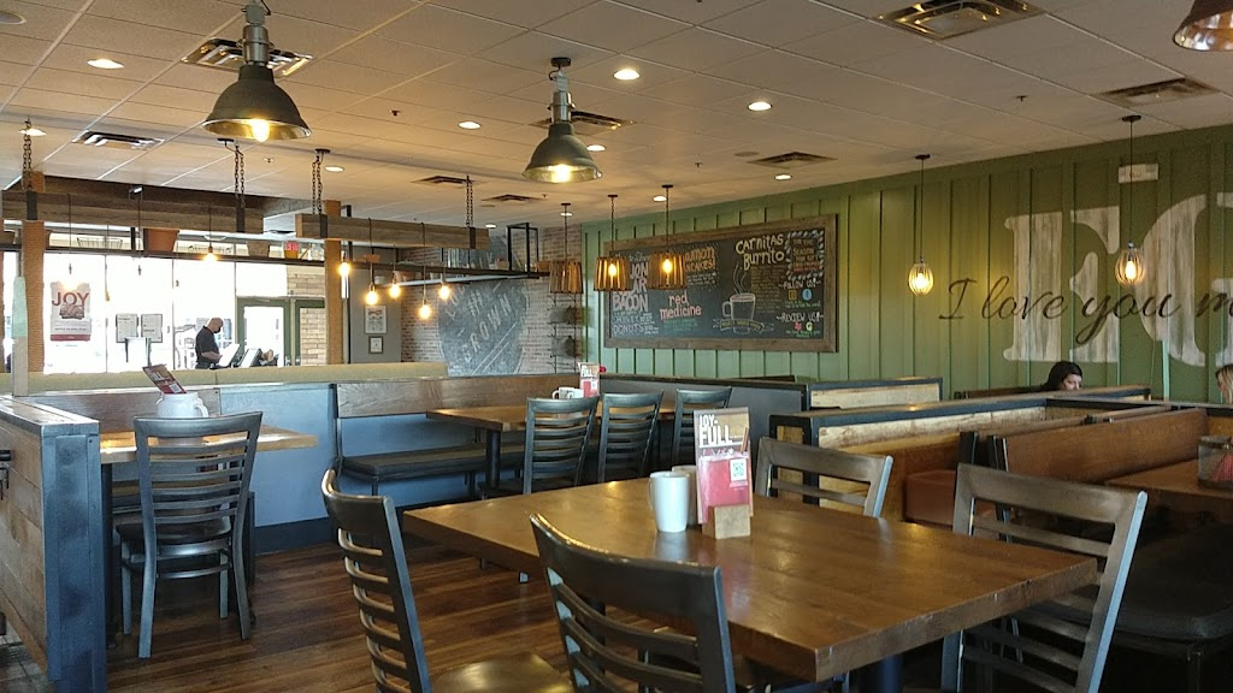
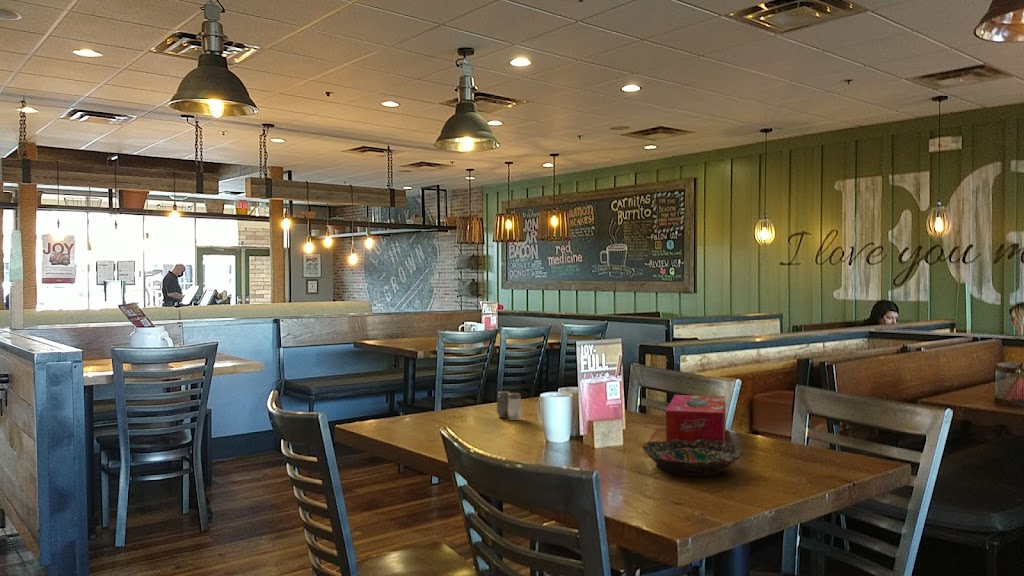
+ tissue box [665,394,727,448]
+ bowl [641,439,744,477]
+ salt and pepper shaker [496,390,523,421]
